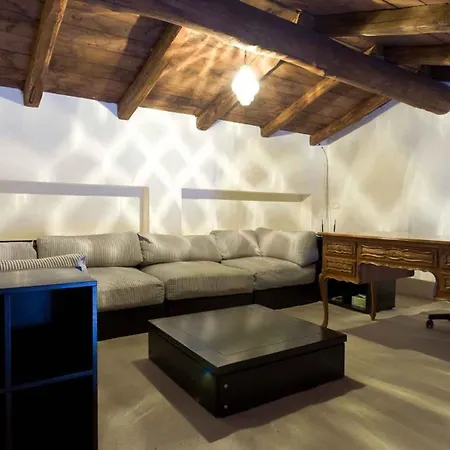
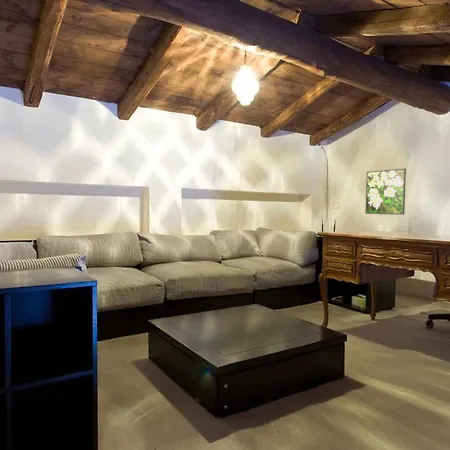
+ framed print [364,168,407,216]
